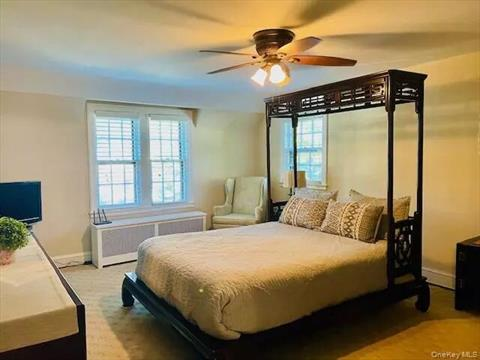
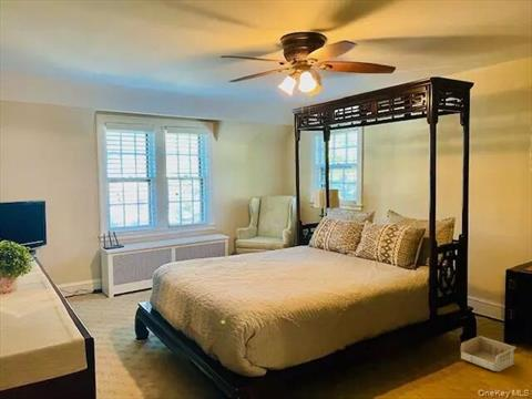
+ storage bin [460,335,516,372]
